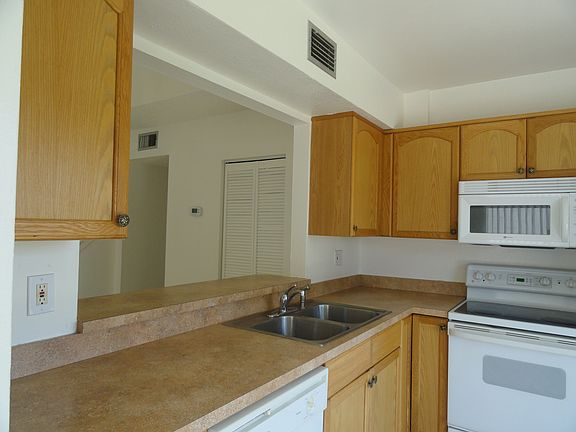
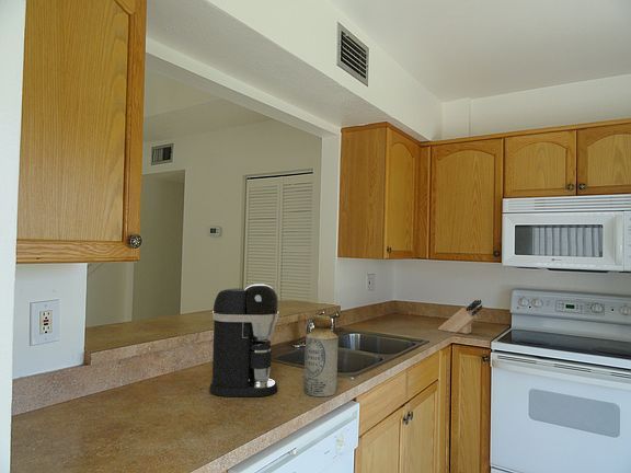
+ knife block [437,299,483,335]
+ coffee maker [208,282,279,397]
+ bottle [302,314,340,397]
